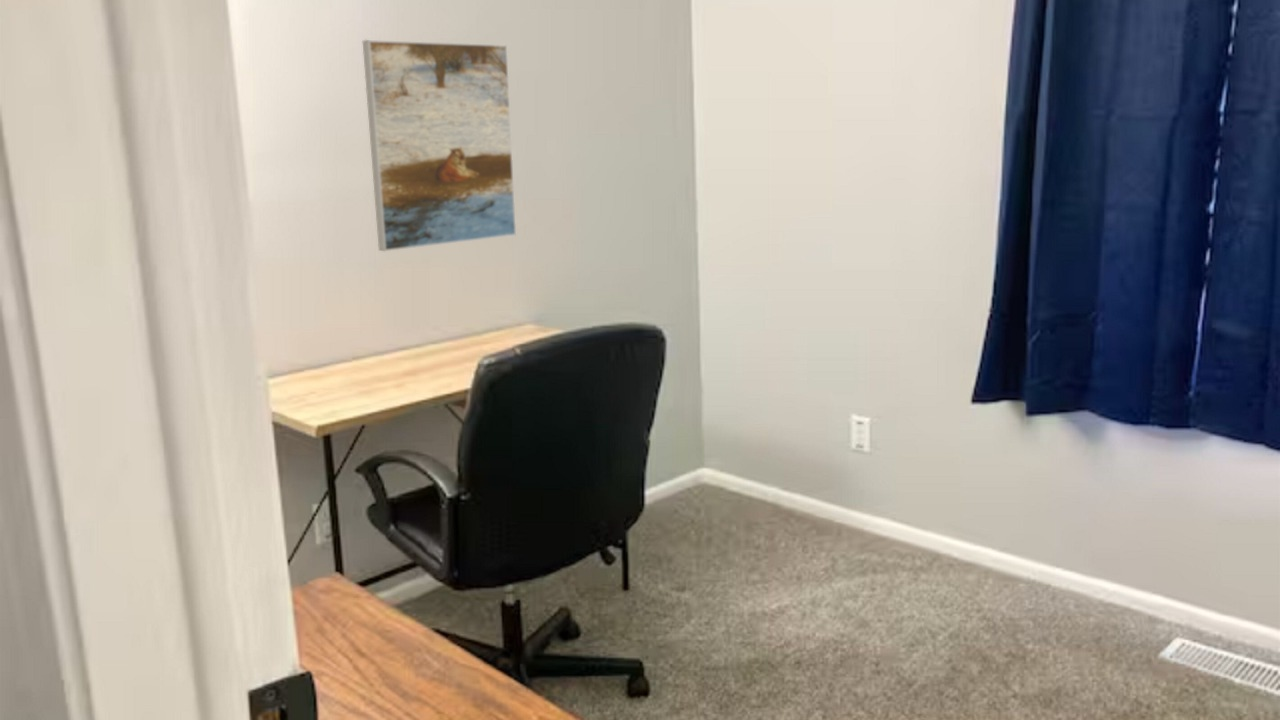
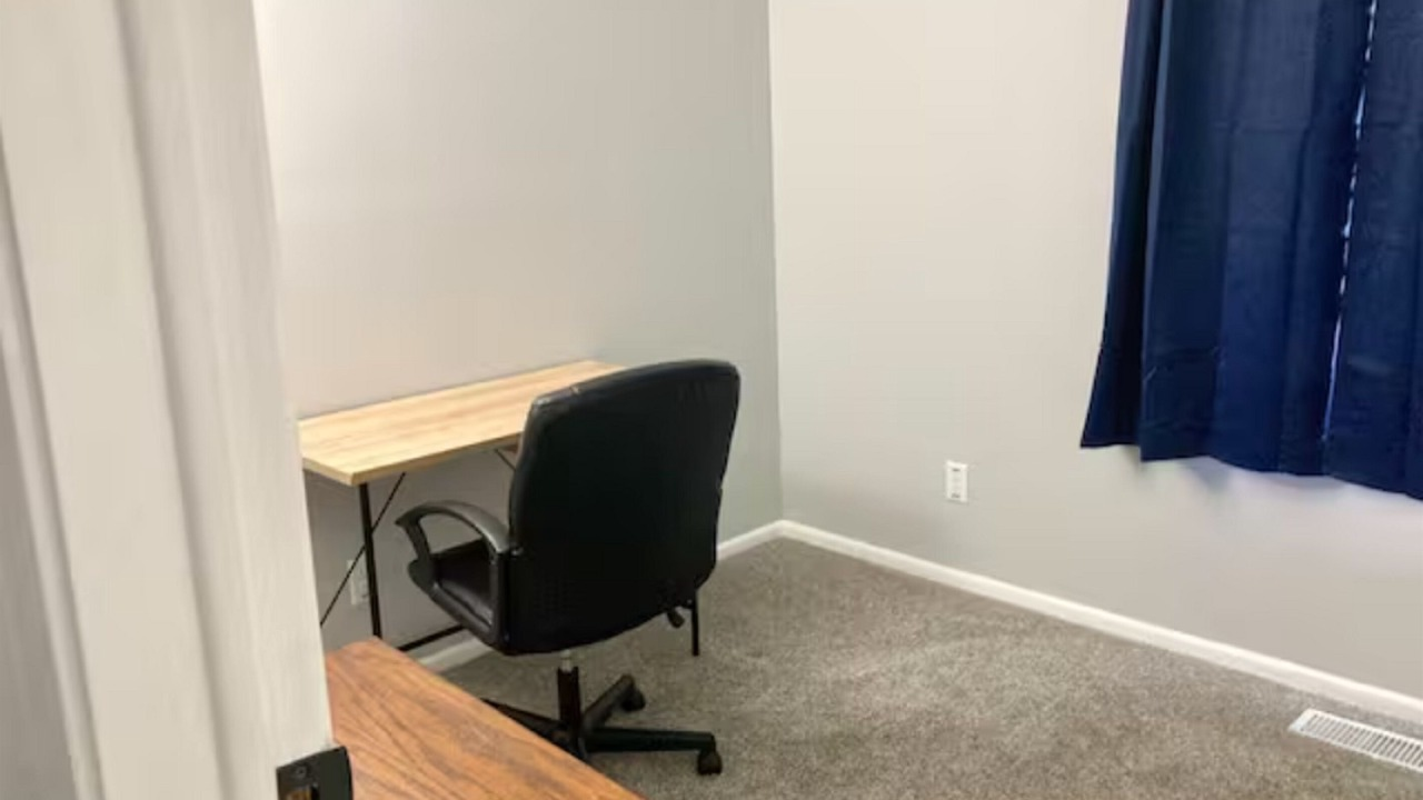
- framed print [362,39,517,252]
